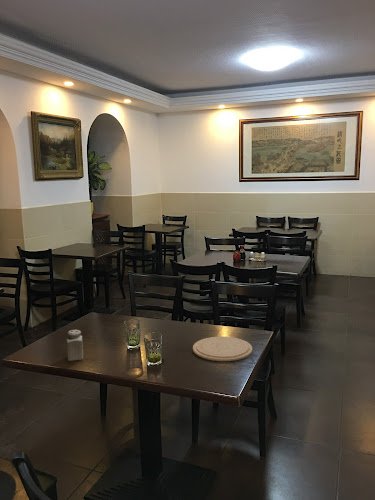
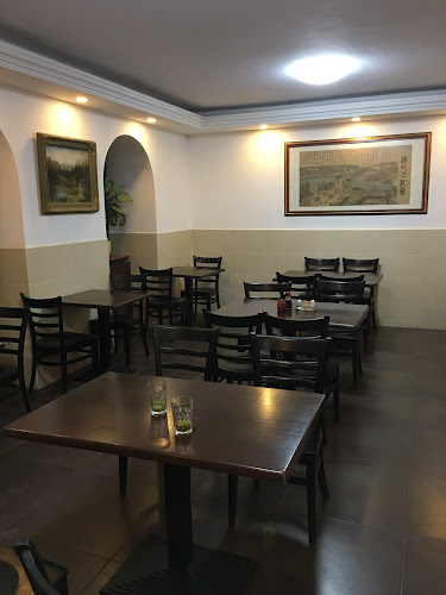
- salt shaker [66,329,84,362]
- plate [192,336,253,362]
